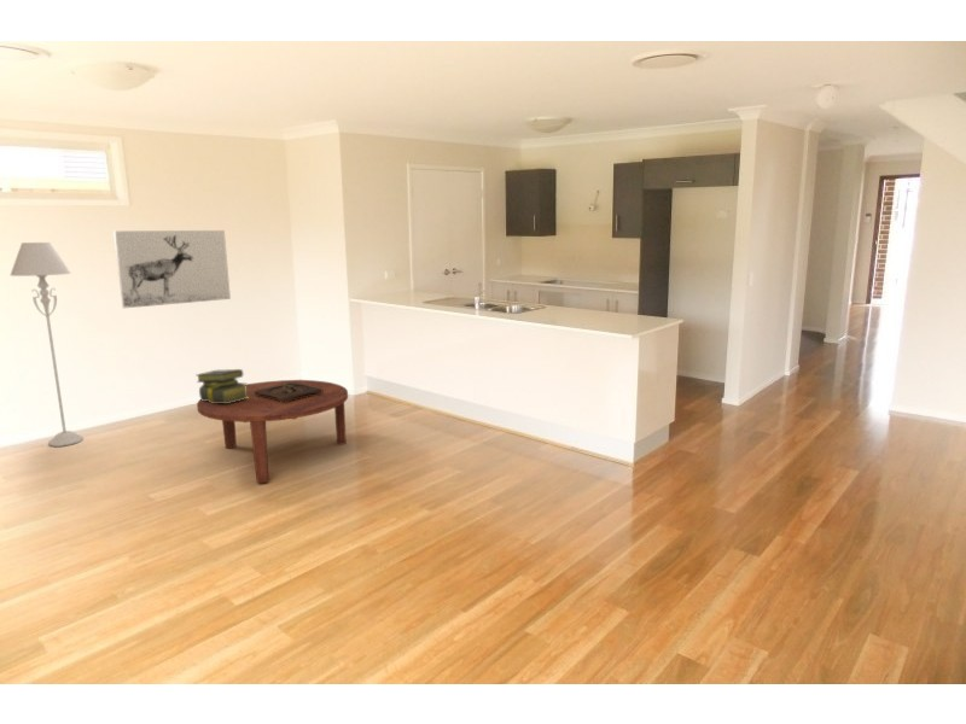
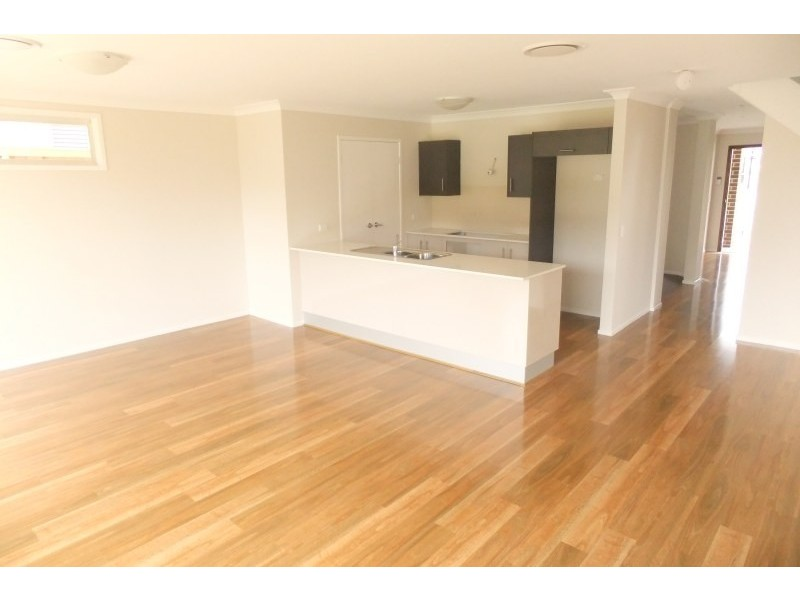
- wooden tray [255,383,322,403]
- coffee table [196,379,349,484]
- wall art [112,229,232,309]
- stack of books [194,368,249,403]
- floor lamp [10,241,85,448]
